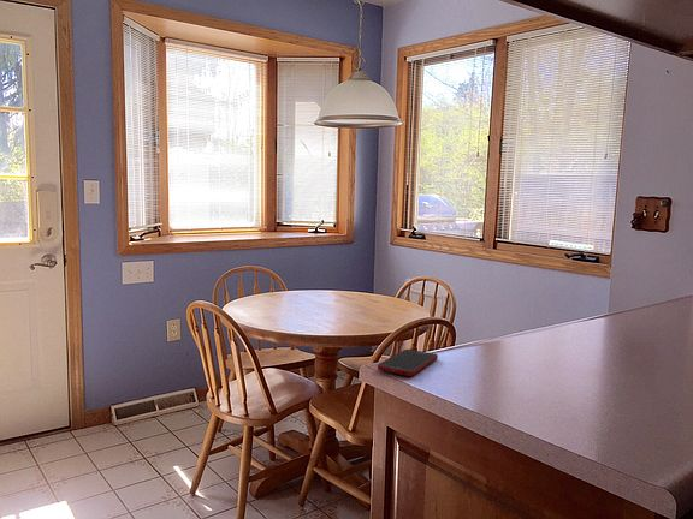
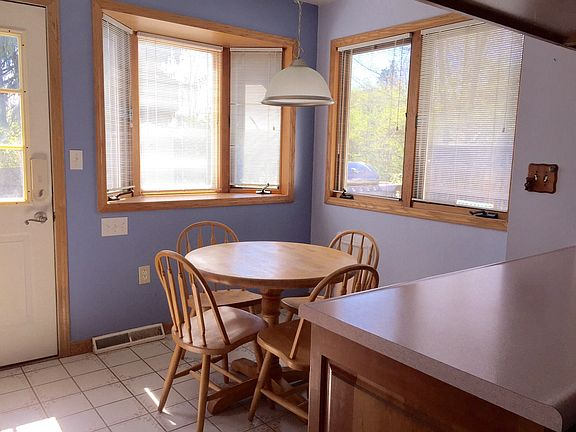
- cell phone [377,348,439,377]
